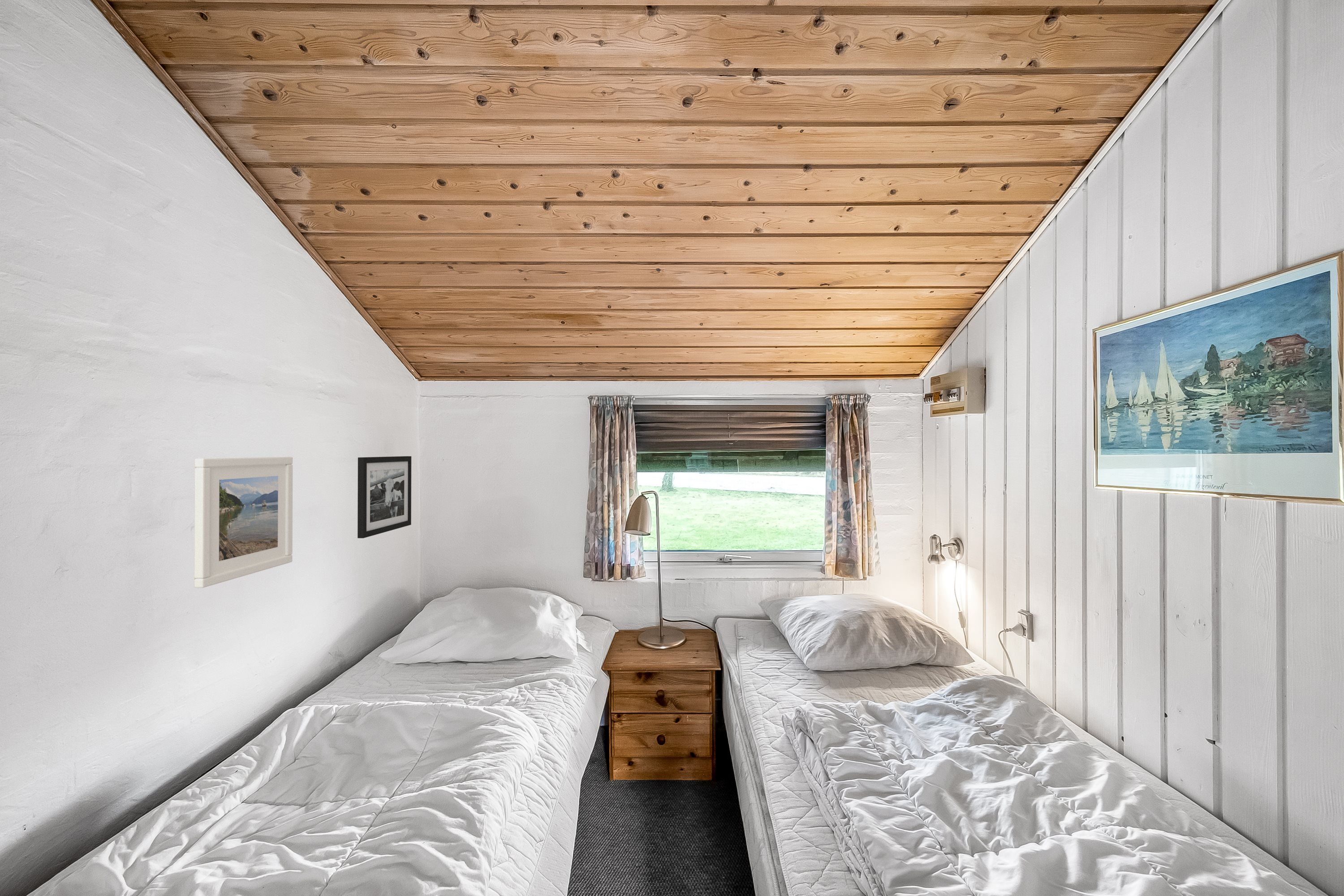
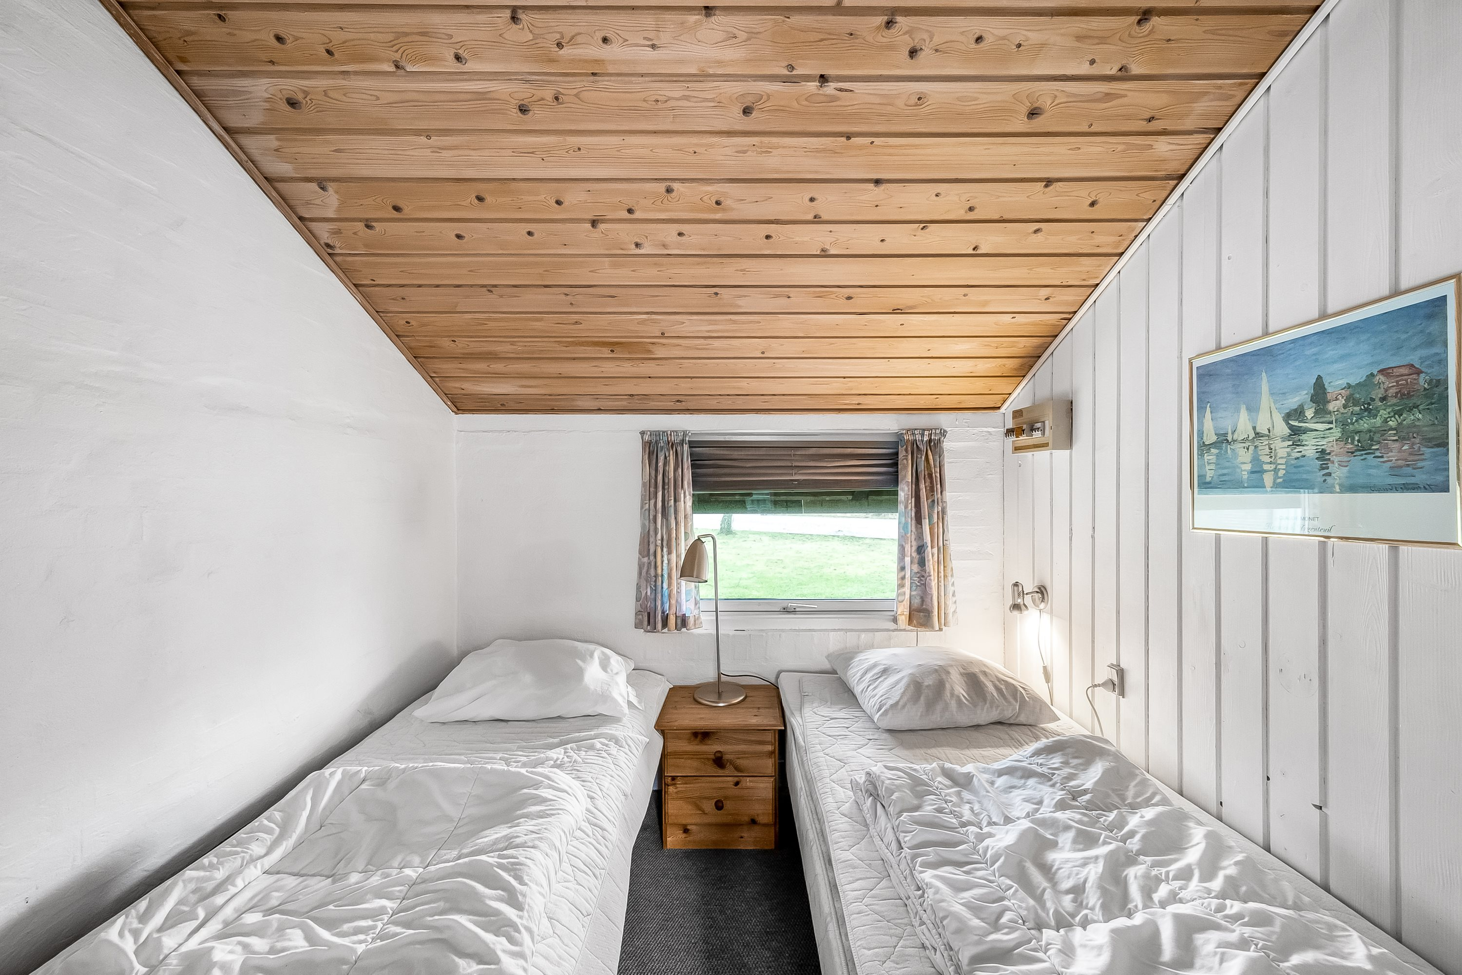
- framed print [194,456,293,588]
- picture frame [357,456,412,538]
